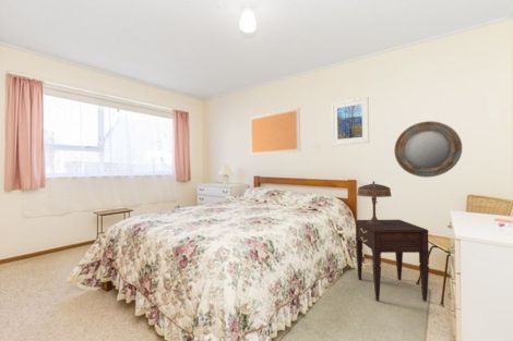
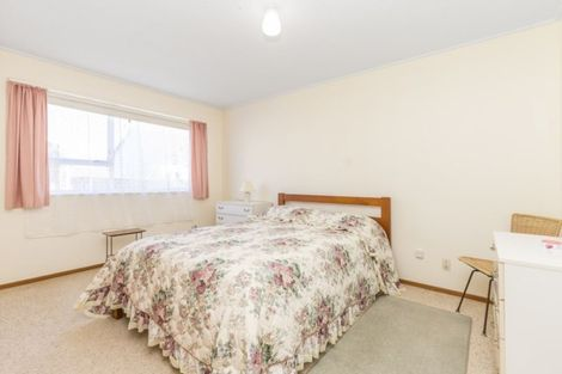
- table lamp [356,181,393,224]
- home mirror [393,120,463,179]
- nightstand [354,219,430,302]
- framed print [331,96,370,147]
- bulletin board [249,107,301,156]
